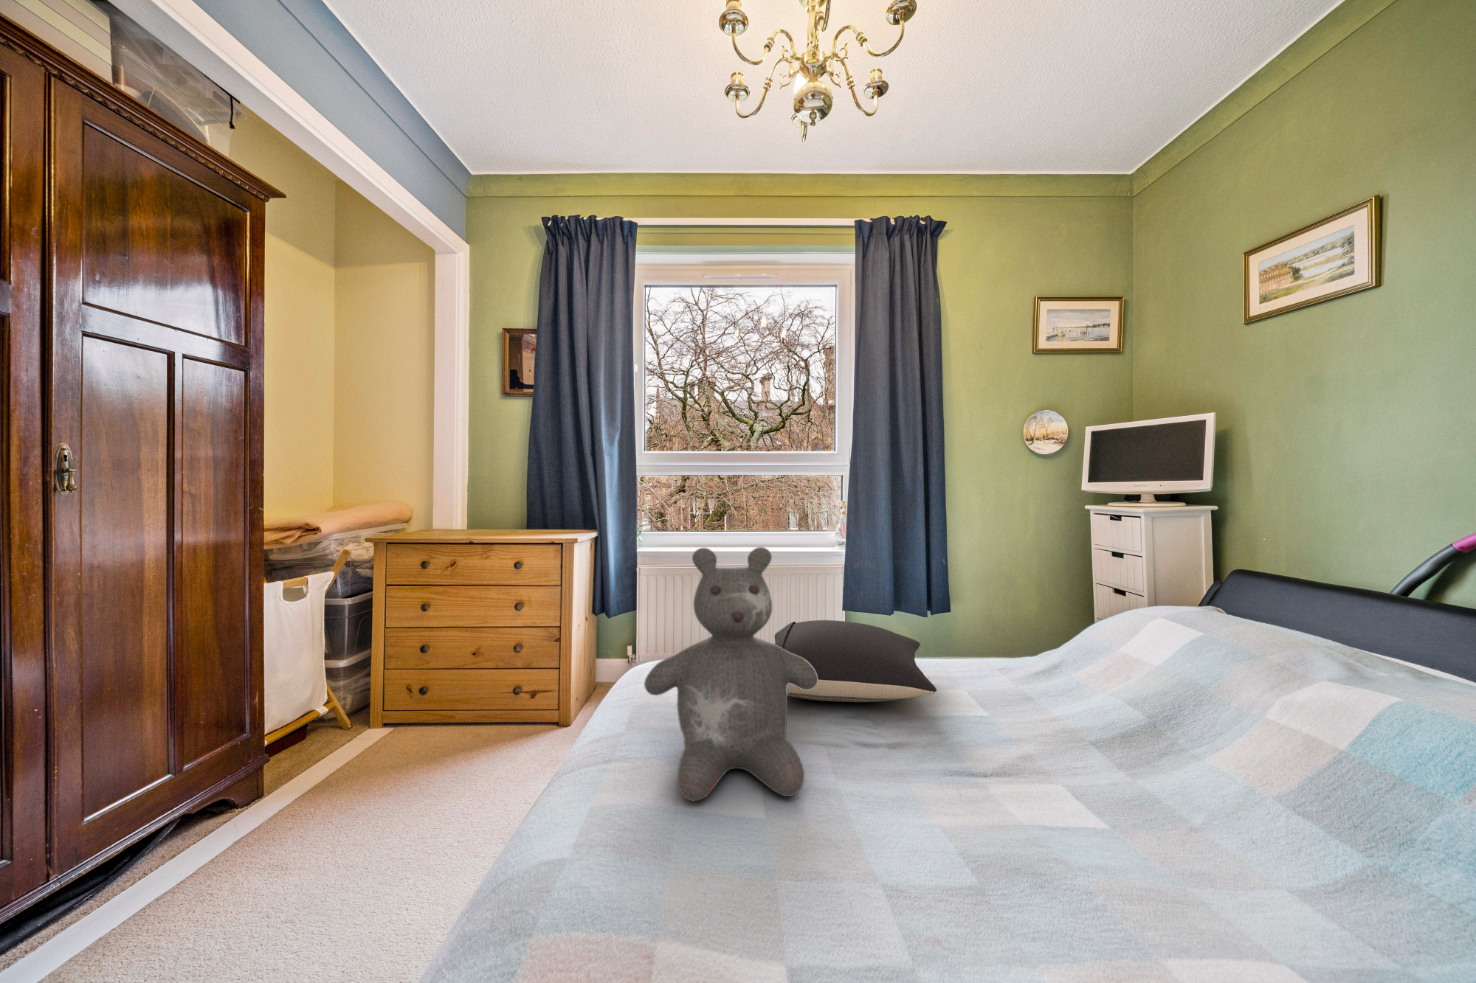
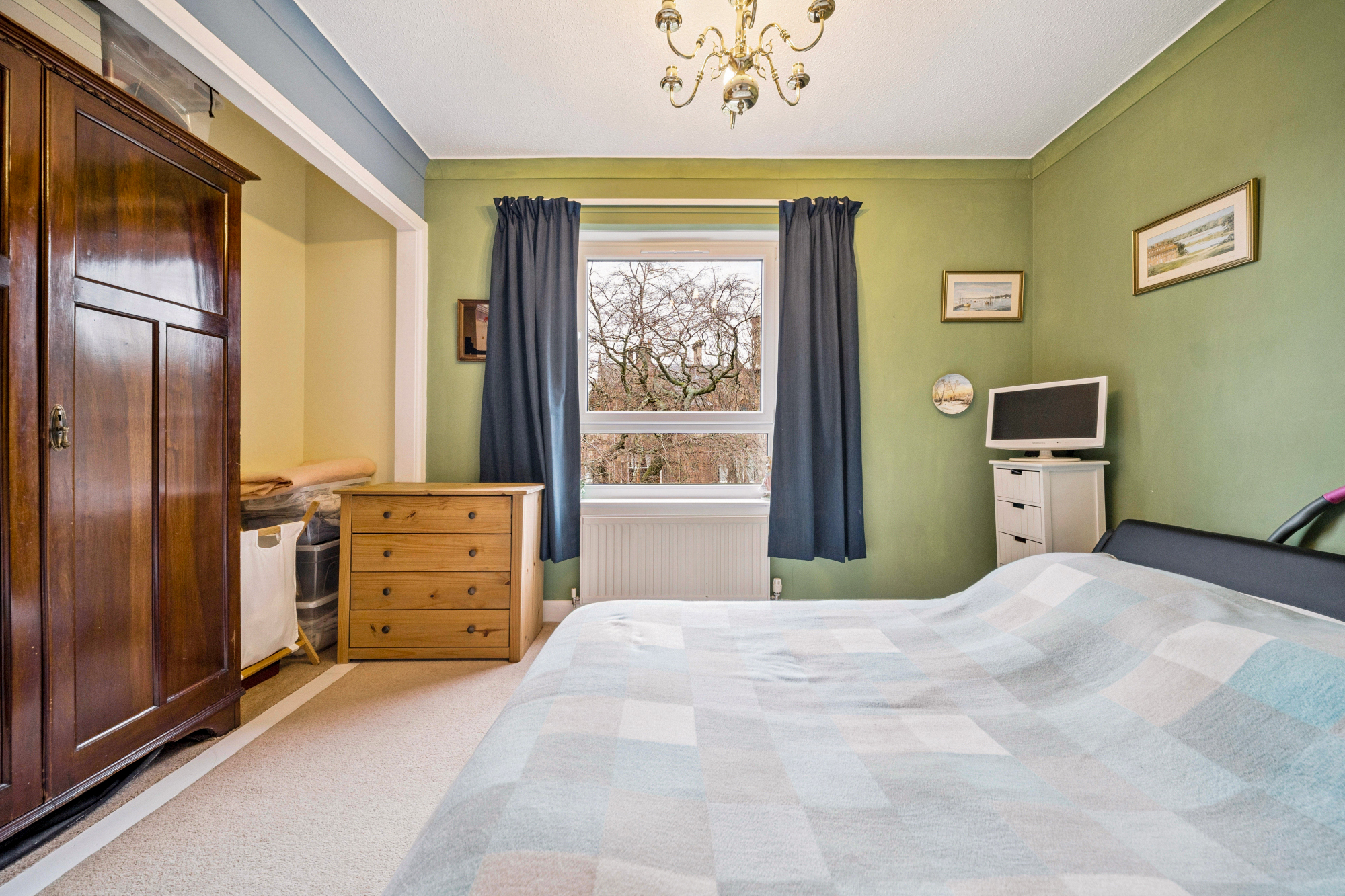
- teddy bear [643,546,819,802]
- pillow [774,620,937,703]
